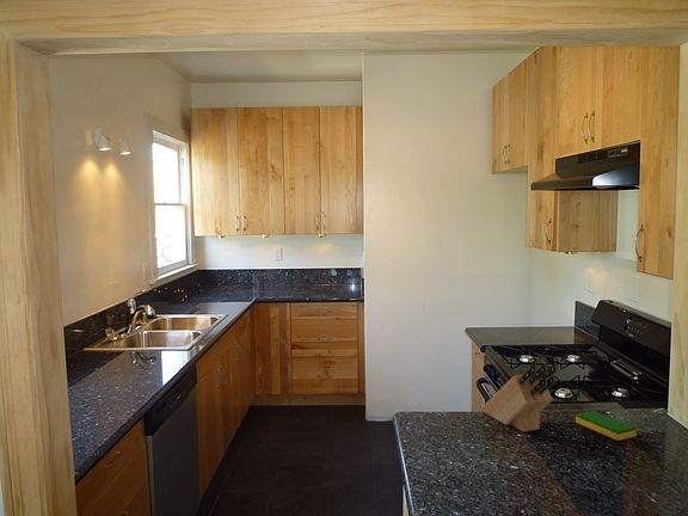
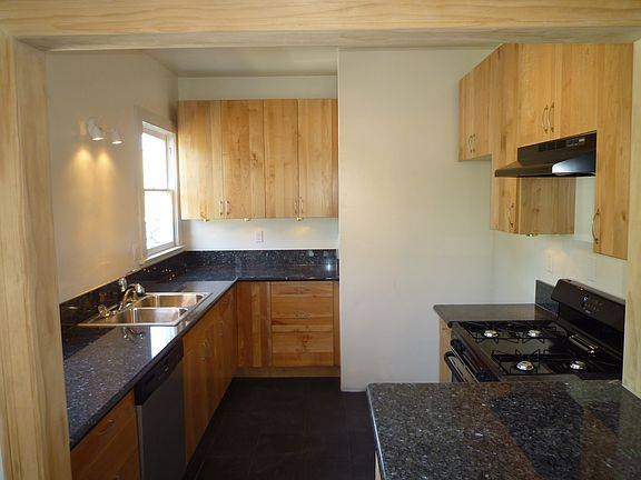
- dish sponge [575,410,638,442]
- knife block [480,362,559,434]
